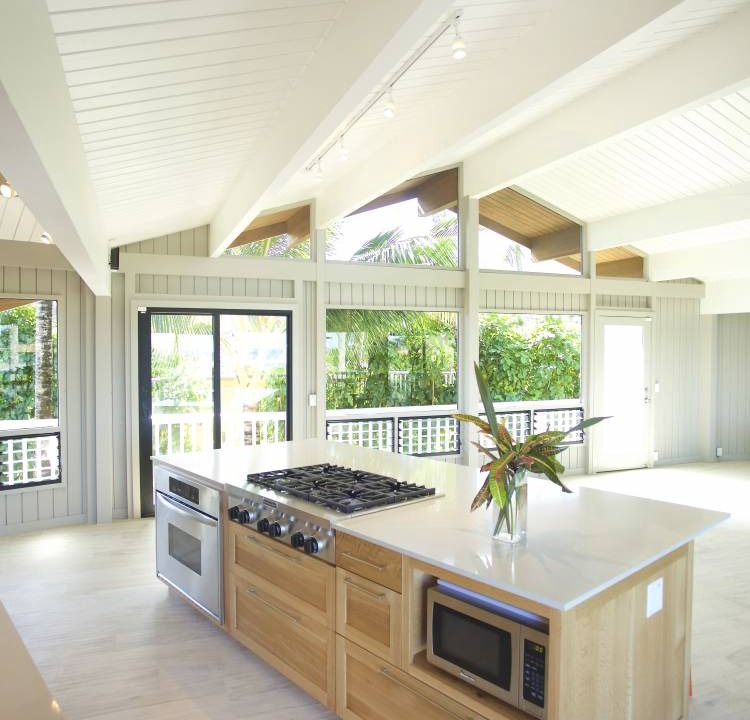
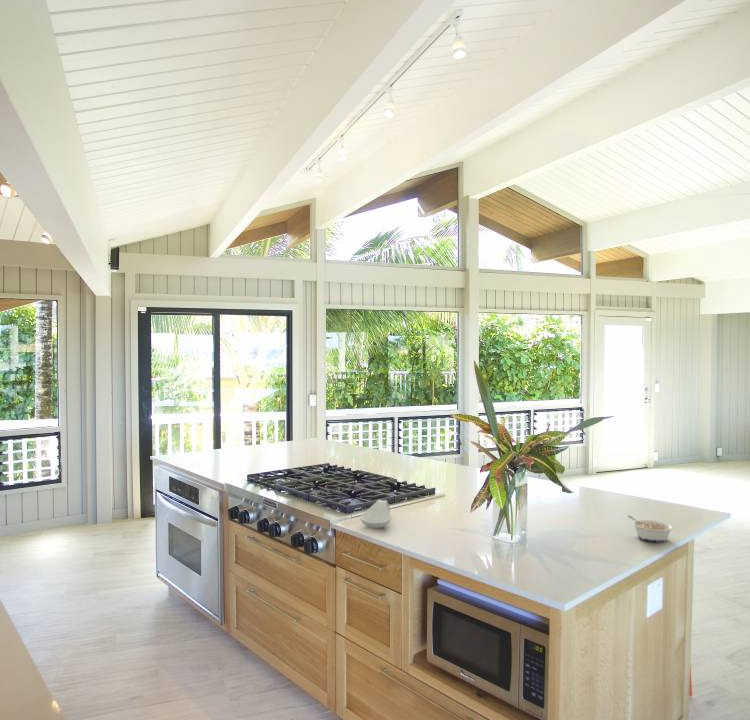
+ legume [627,515,675,543]
+ spoon rest [359,499,392,530]
